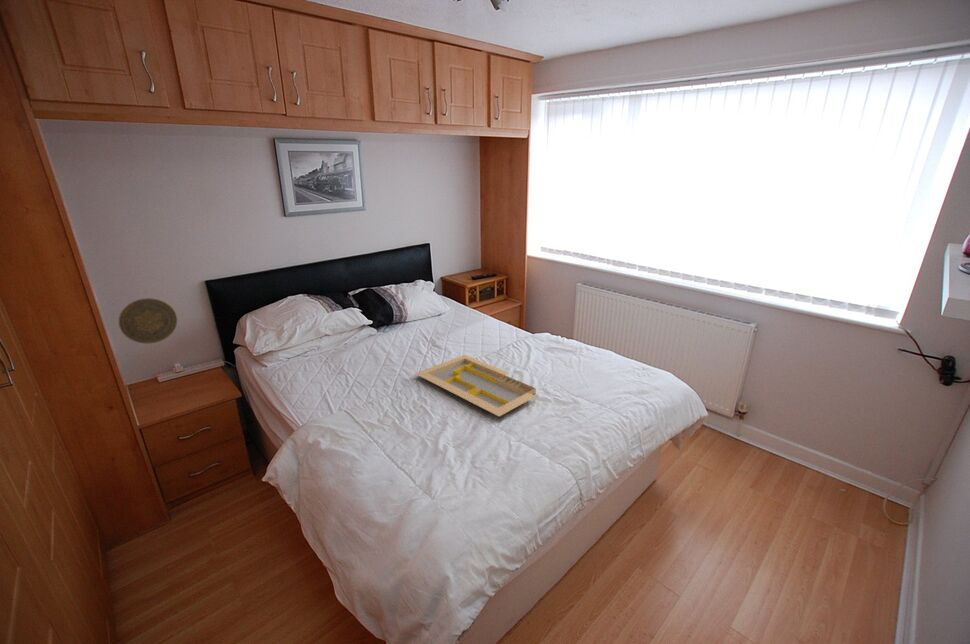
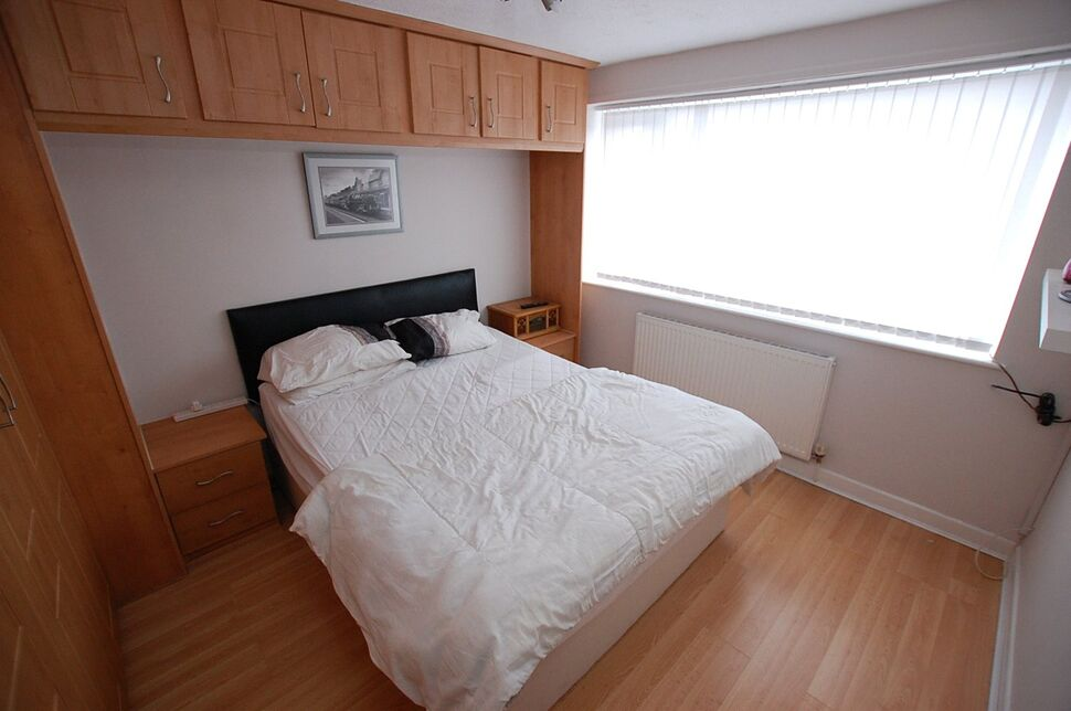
- serving tray [414,354,537,417]
- decorative plate [118,297,178,344]
